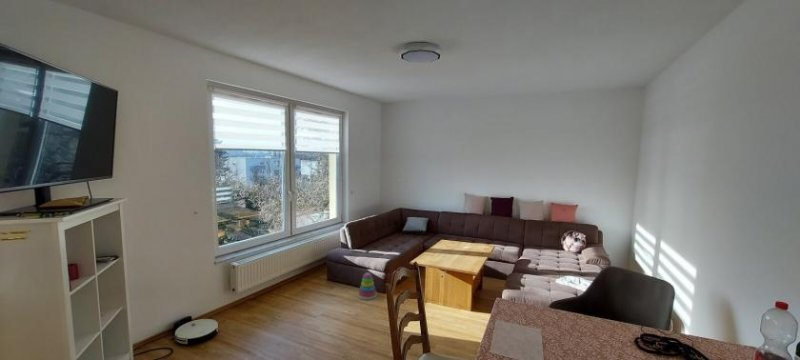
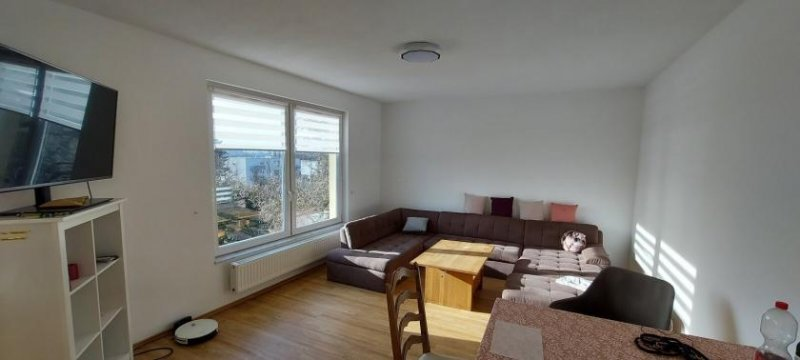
- stacking toy [357,272,378,301]
